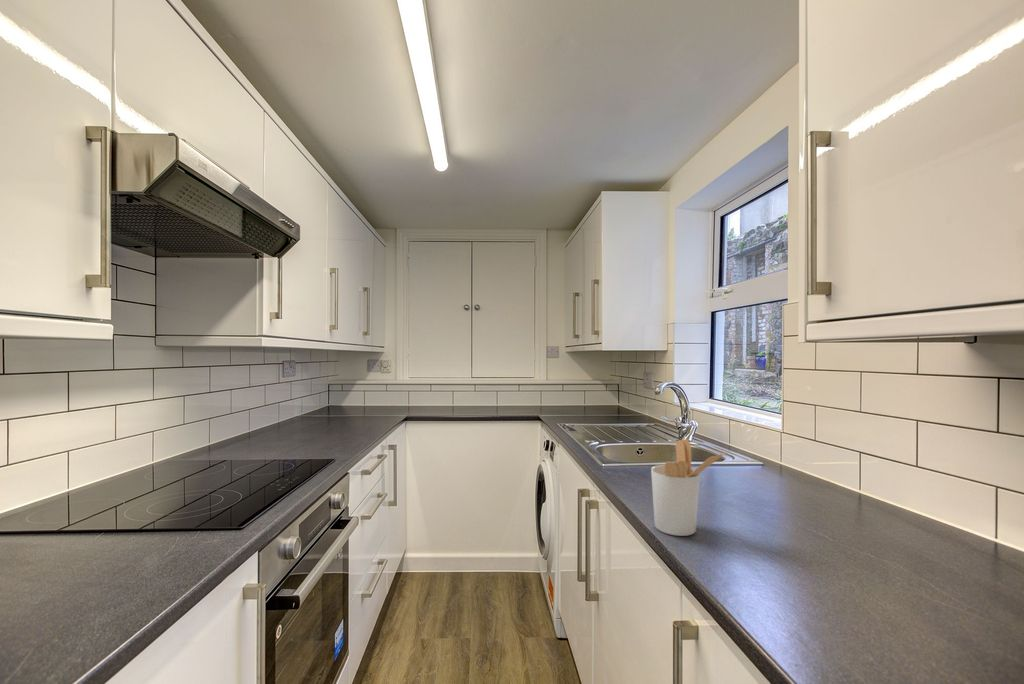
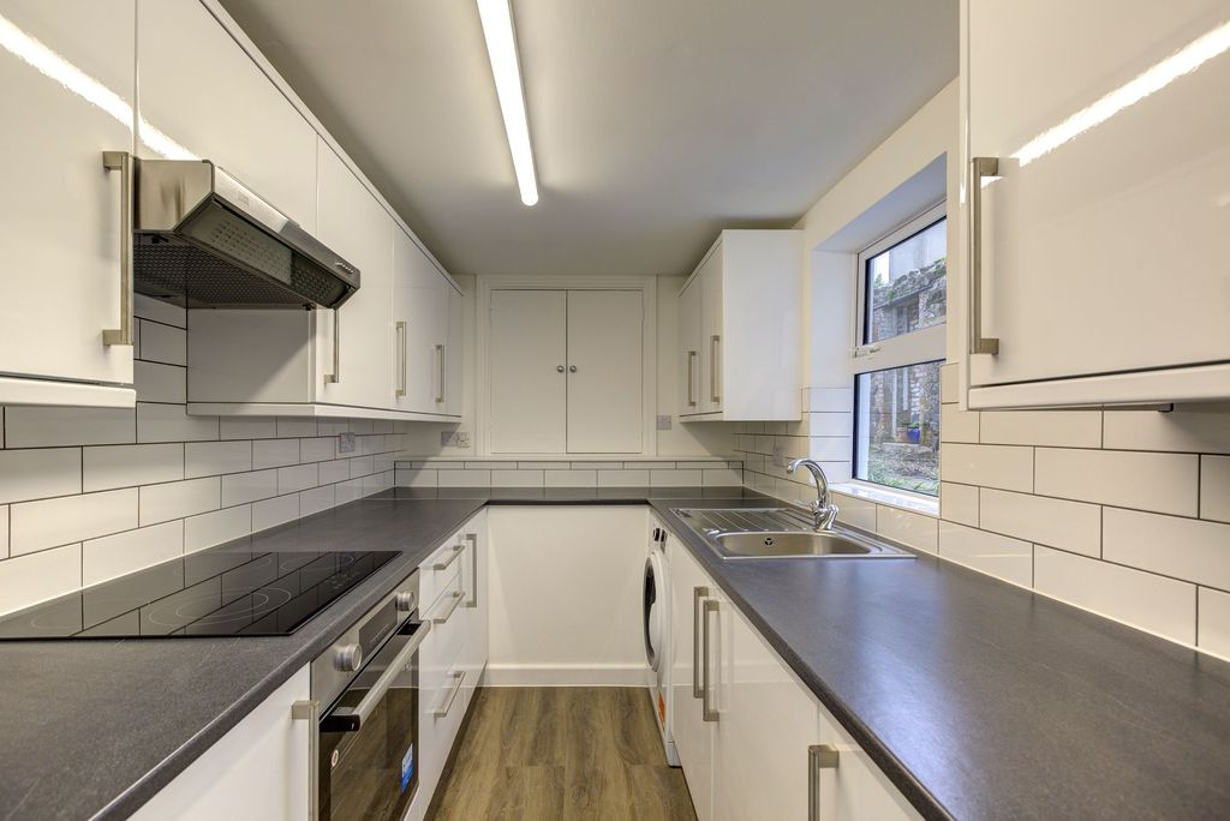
- utensil holder [650,438,728,537]
